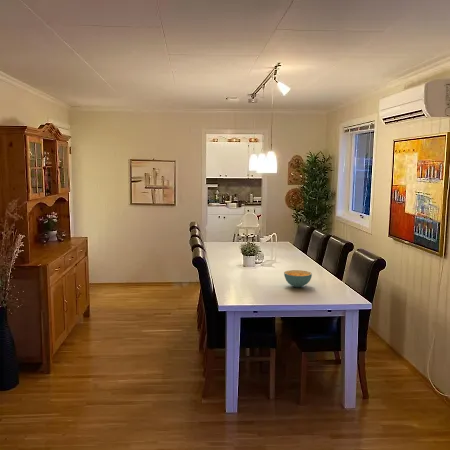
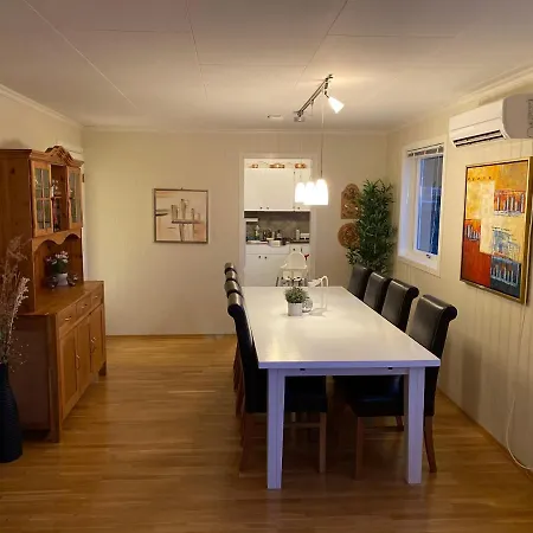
- cereal bowl [283,269,313,288]
